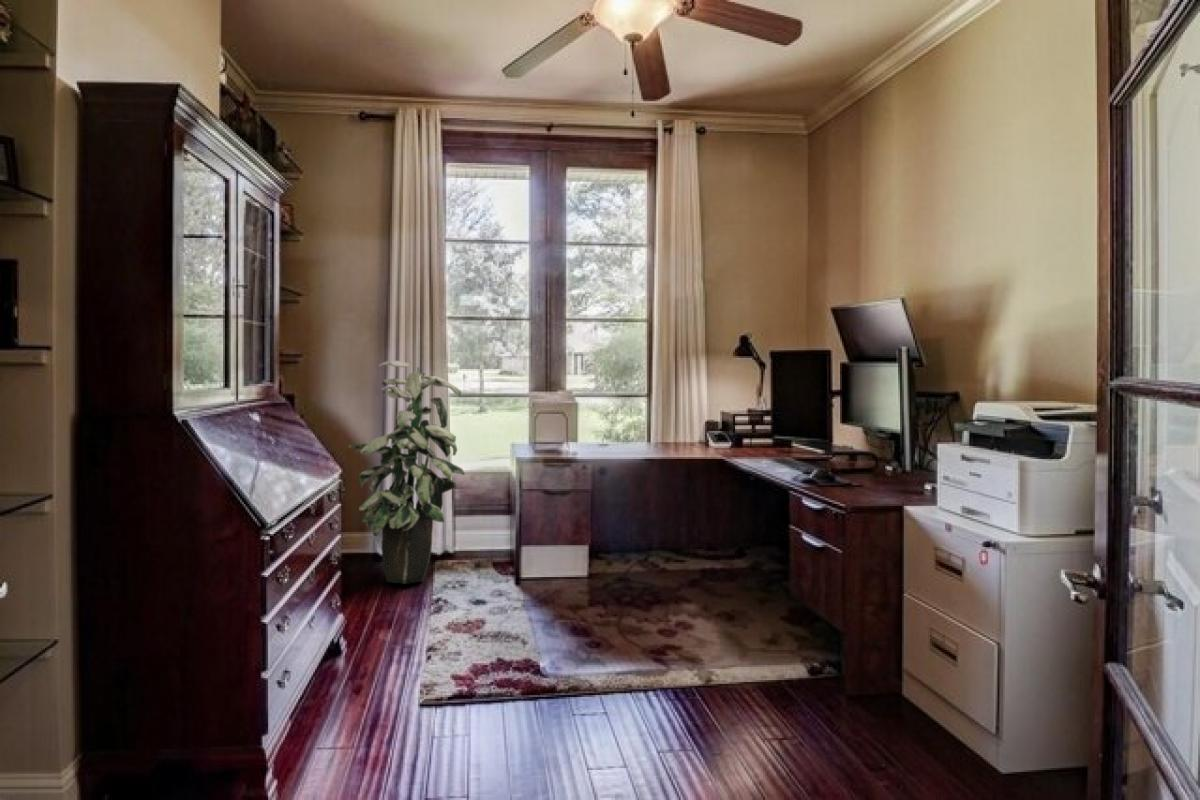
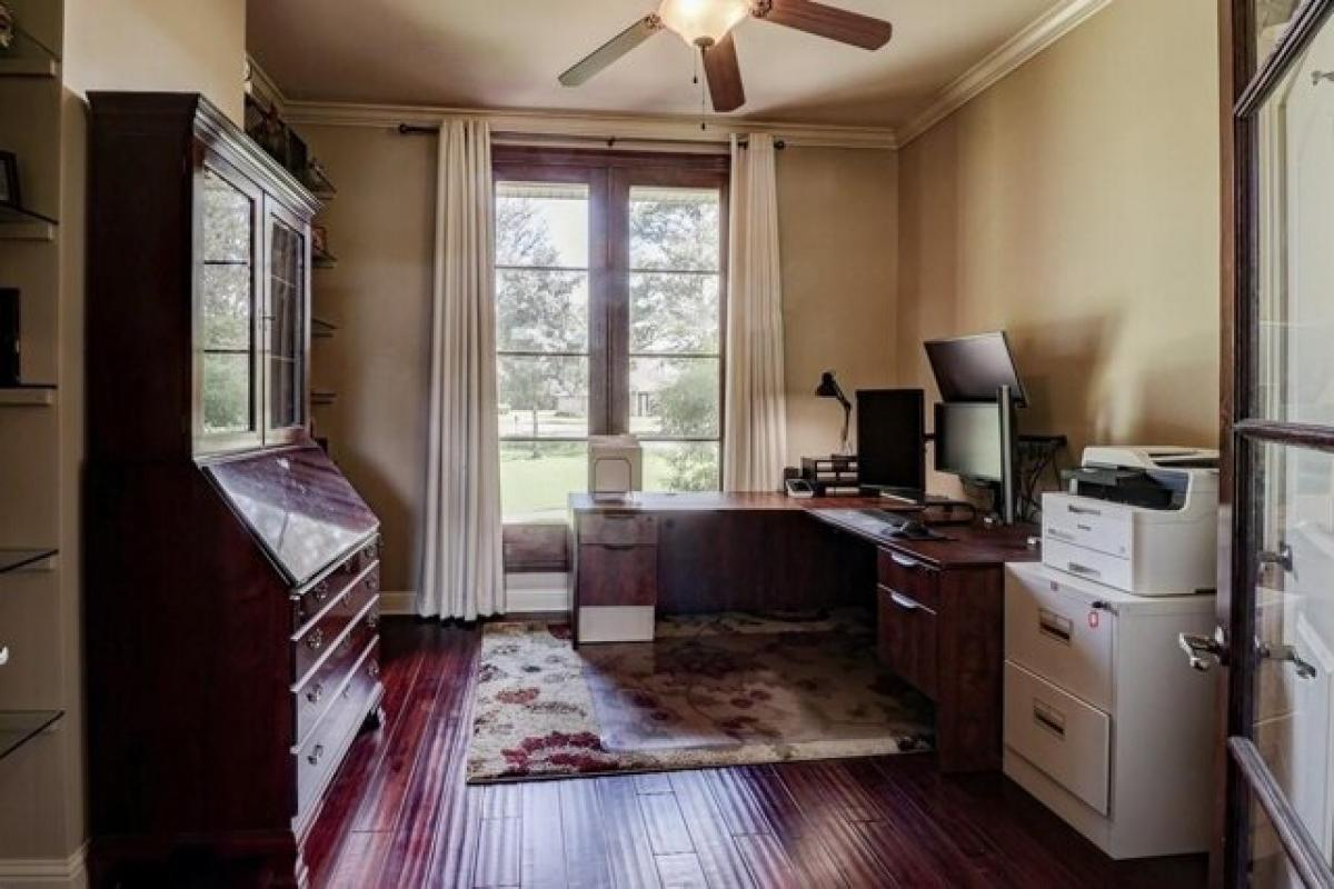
- indoor plant [347,360,466,585]
